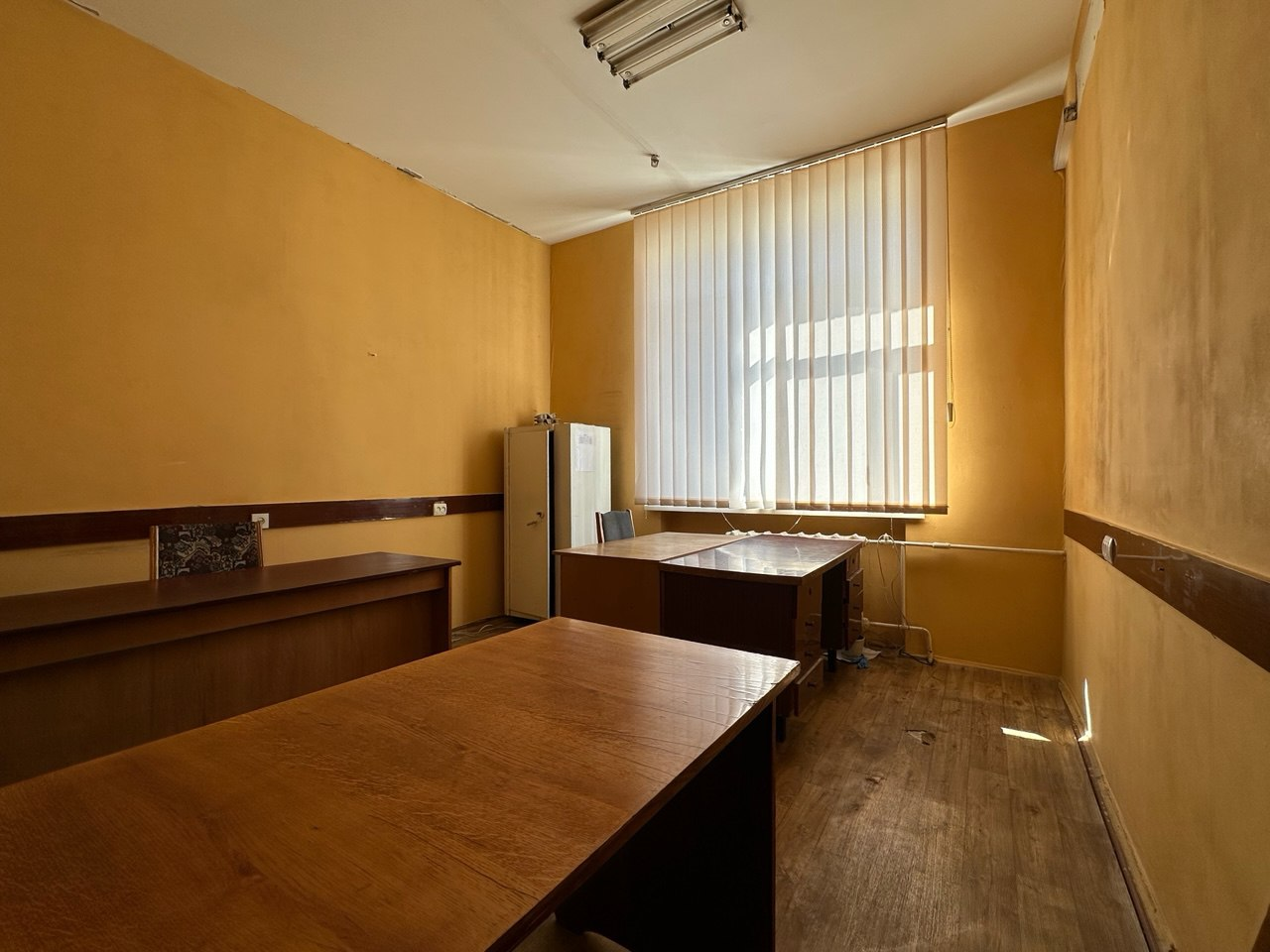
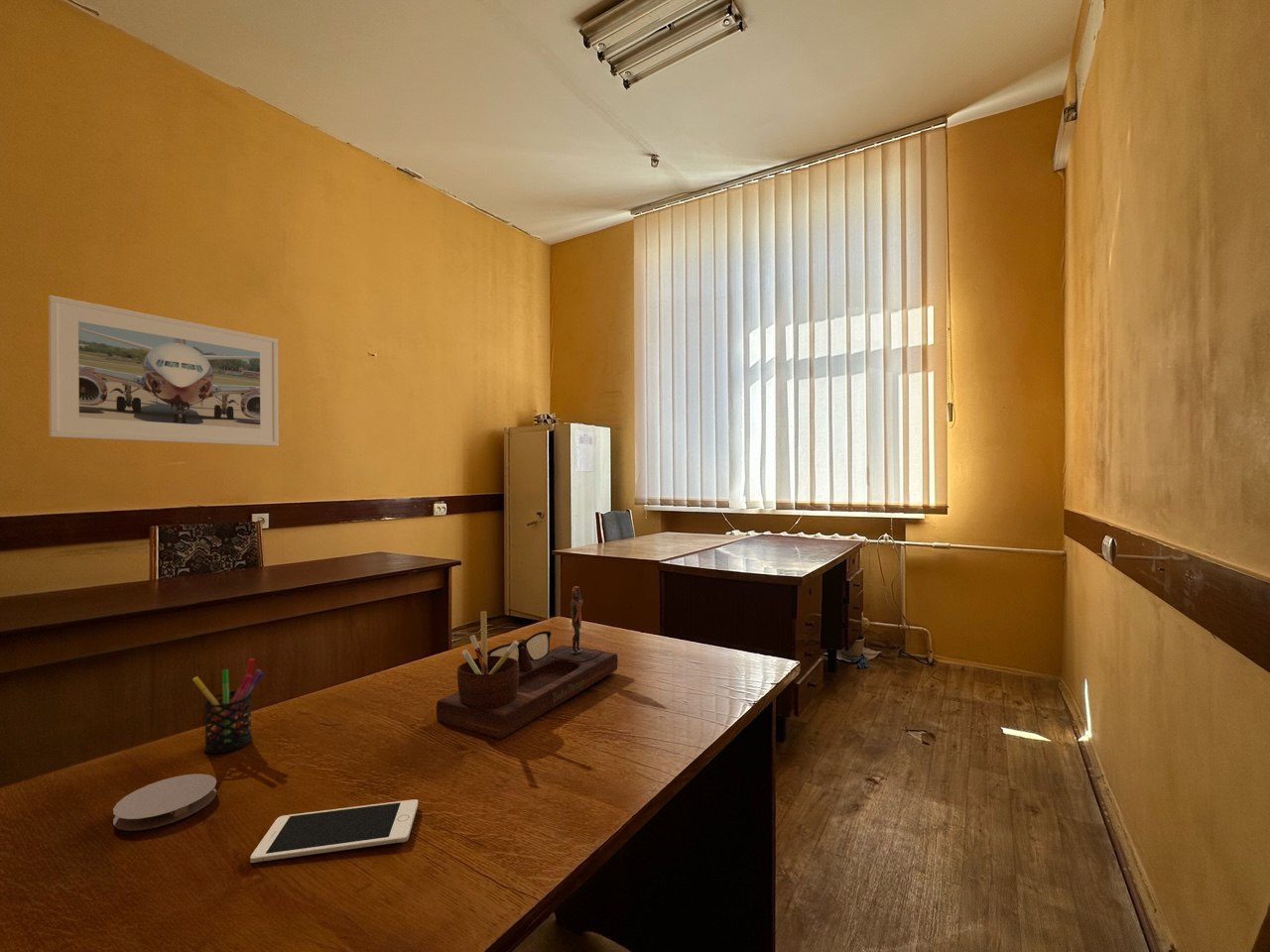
+ pen holder [191,657,265,754]
+ desk organizer [436,586,619,740]
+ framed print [48,295,280,447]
+ coaster [112,773,218,832]
+ cell phone [249,798,419,864]
